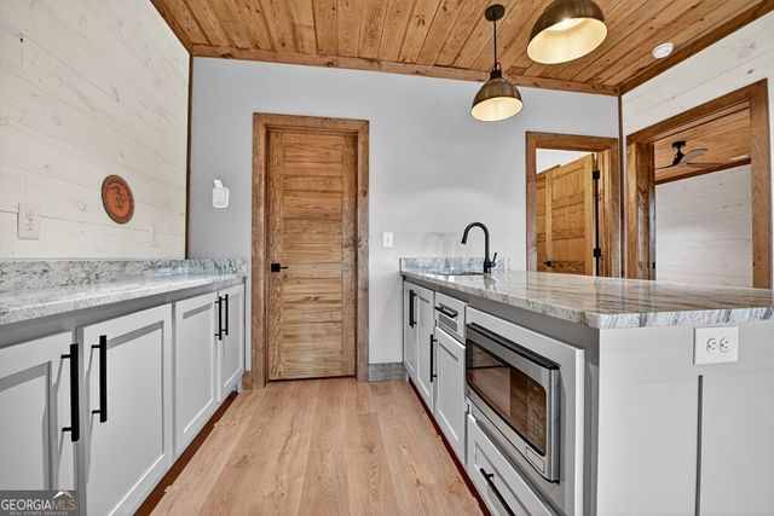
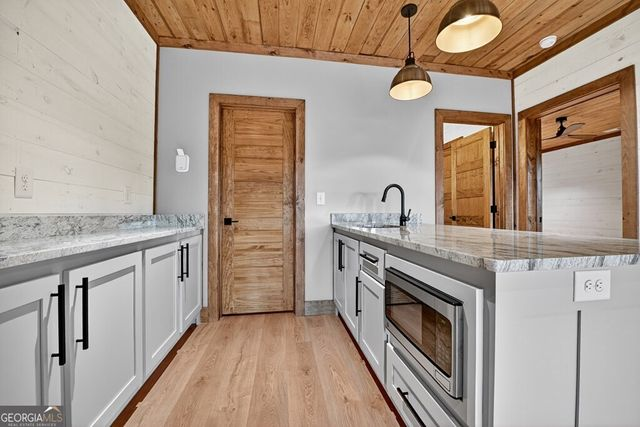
- decorative plate [100,174,135,226]
